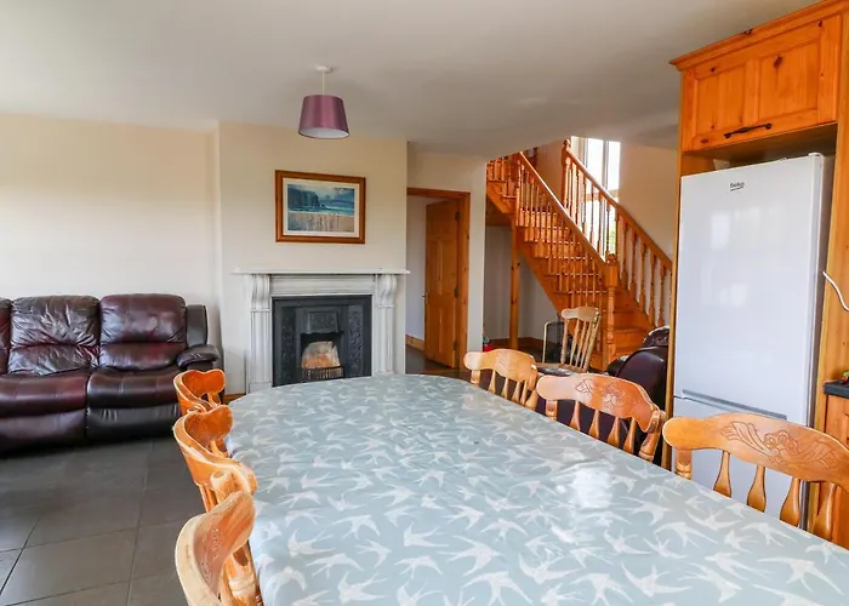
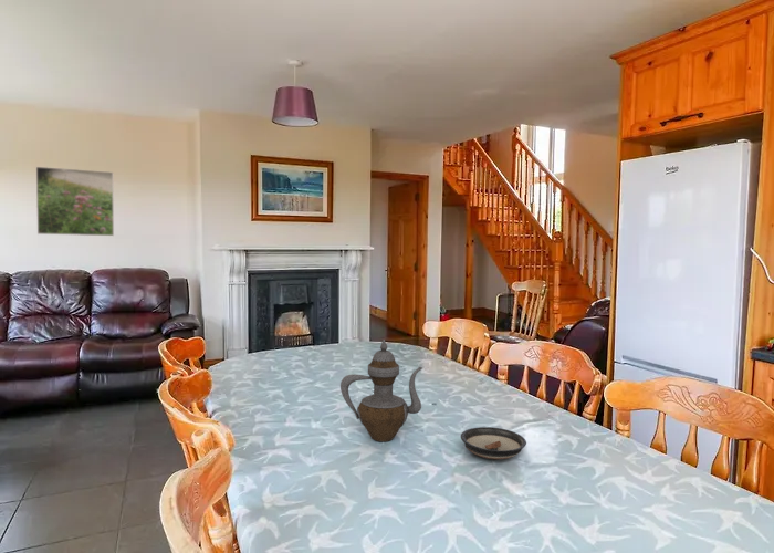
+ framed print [35,166,115,237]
+ saucer [460,426,527,460]
+ teapot [339,338,423,442]
